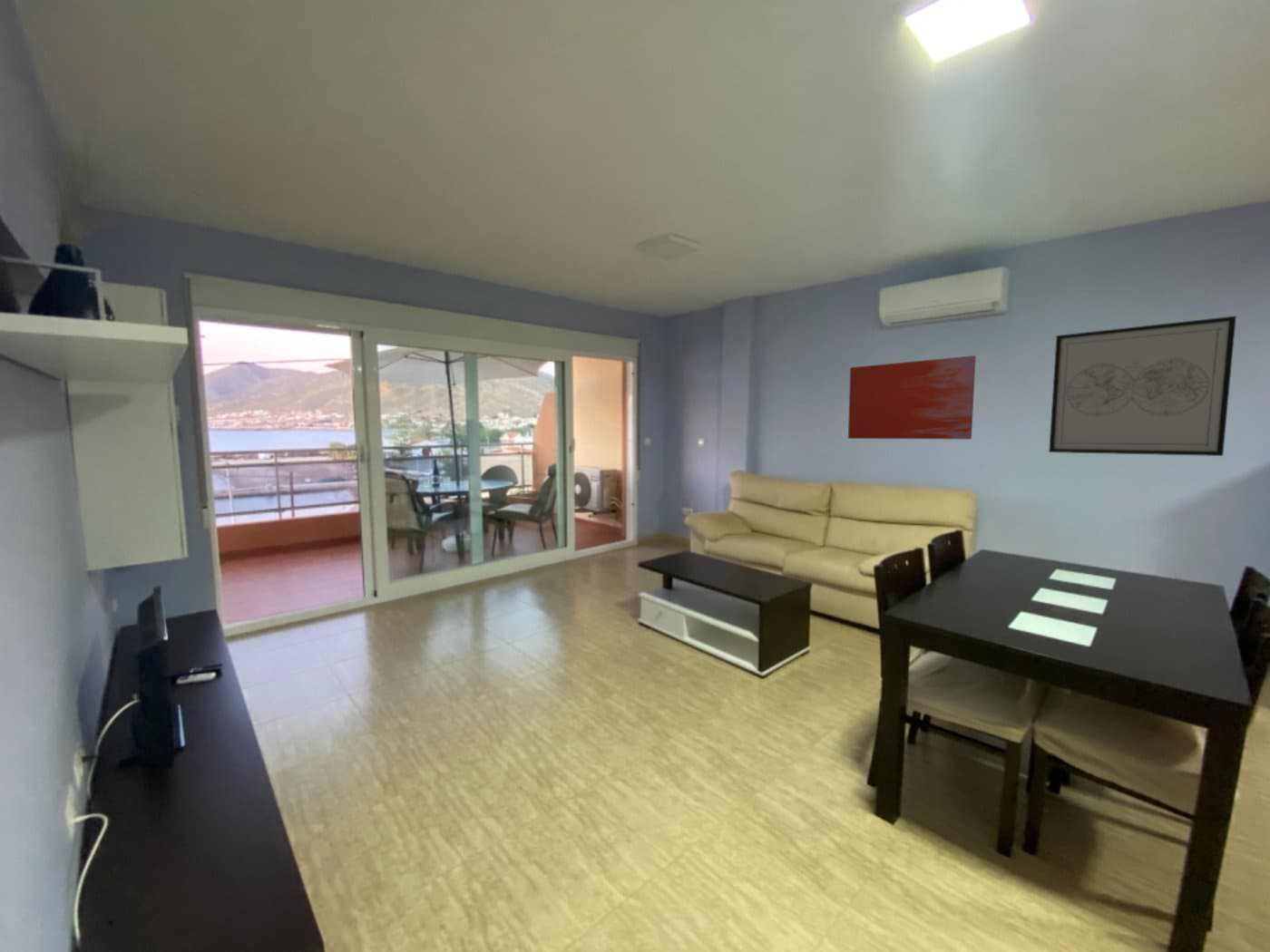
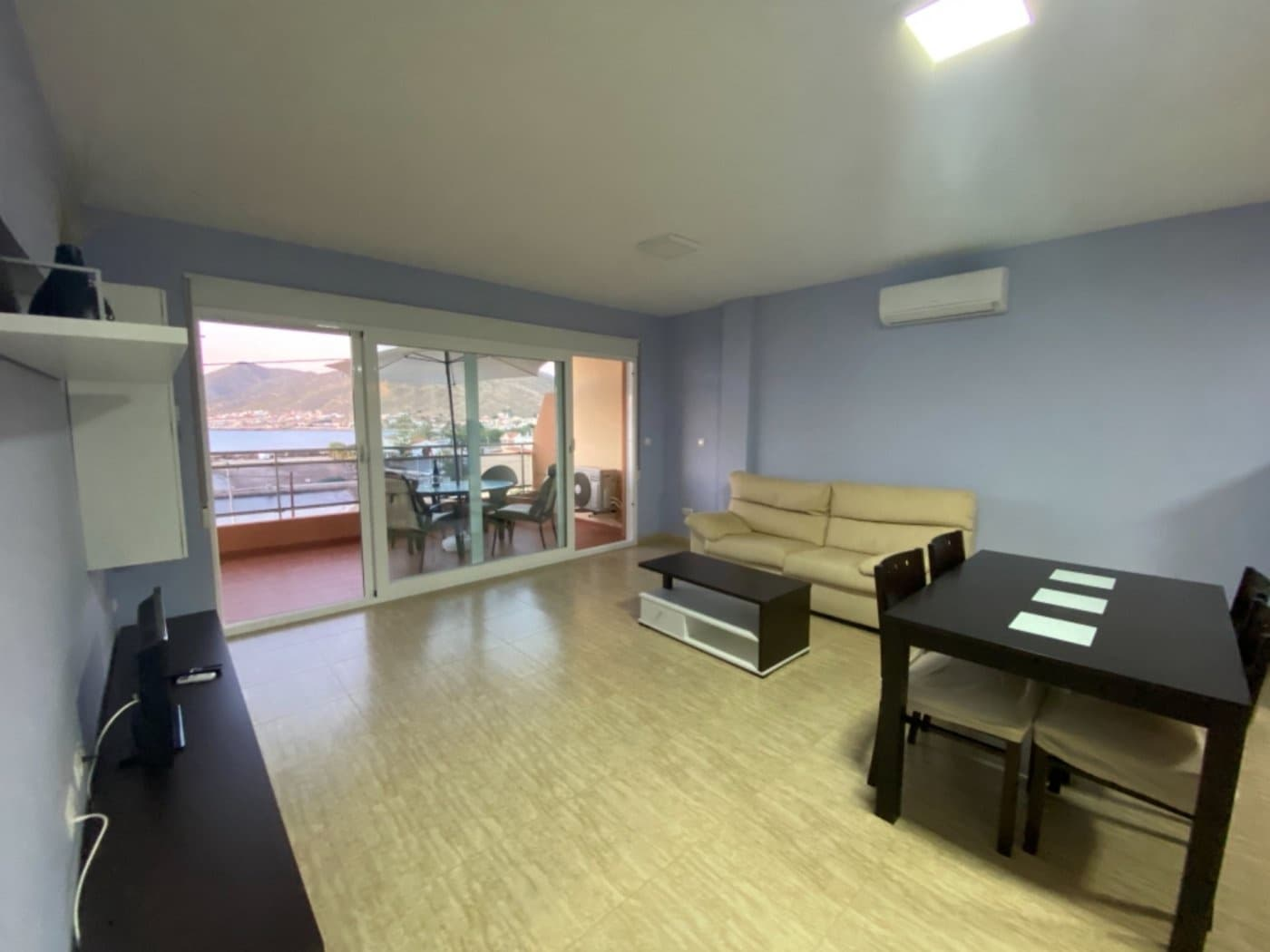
- wall art [1048,315,1237,457]
- wall art [847,355,977,441]
